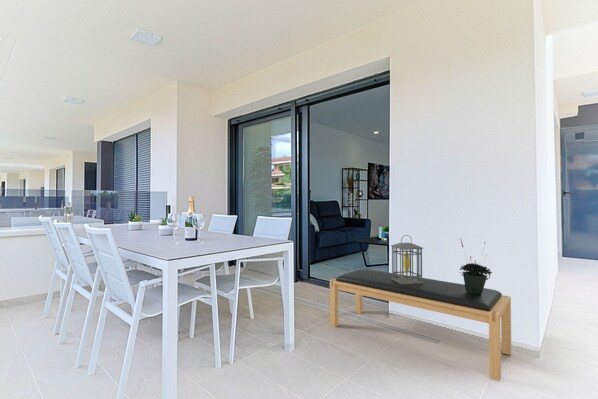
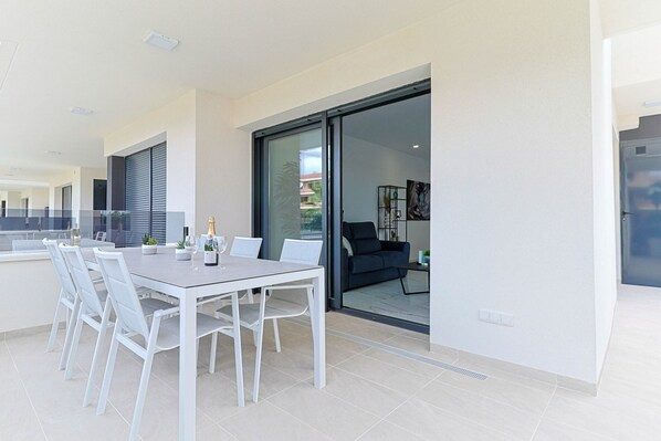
- lantern [390,234,424,285]
- bench [329,268,512,382]
- potted plant [459,237,493,294]
